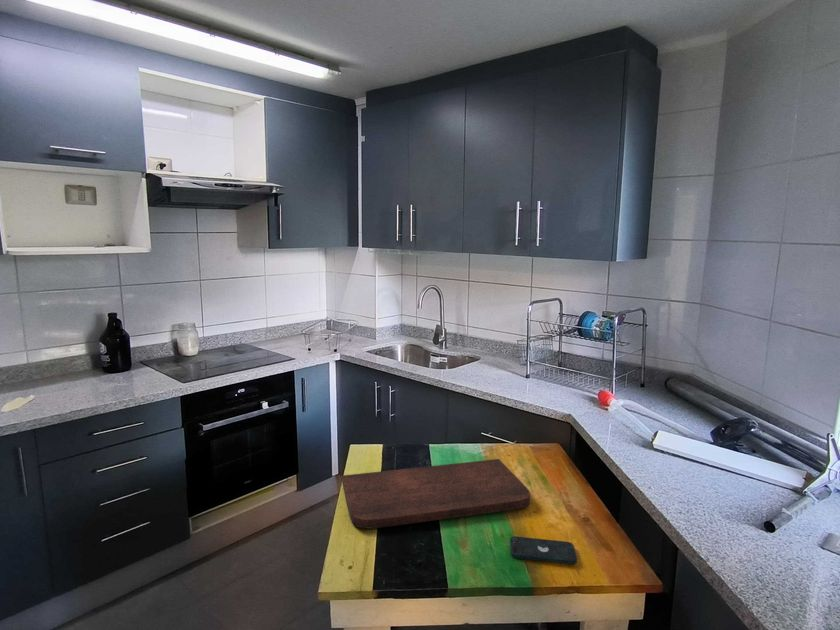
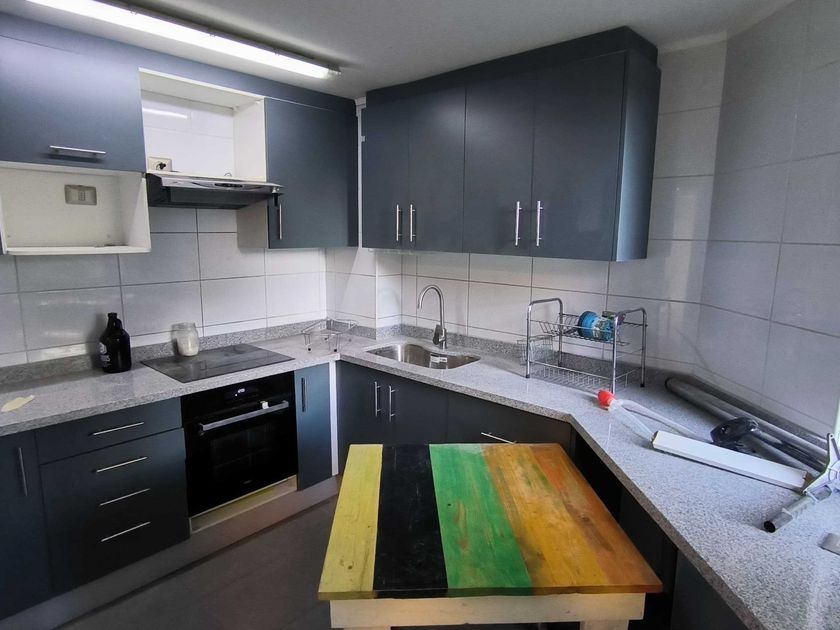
- smartphone [509,536,578,565]
- cutting board [341,458,531,529]
